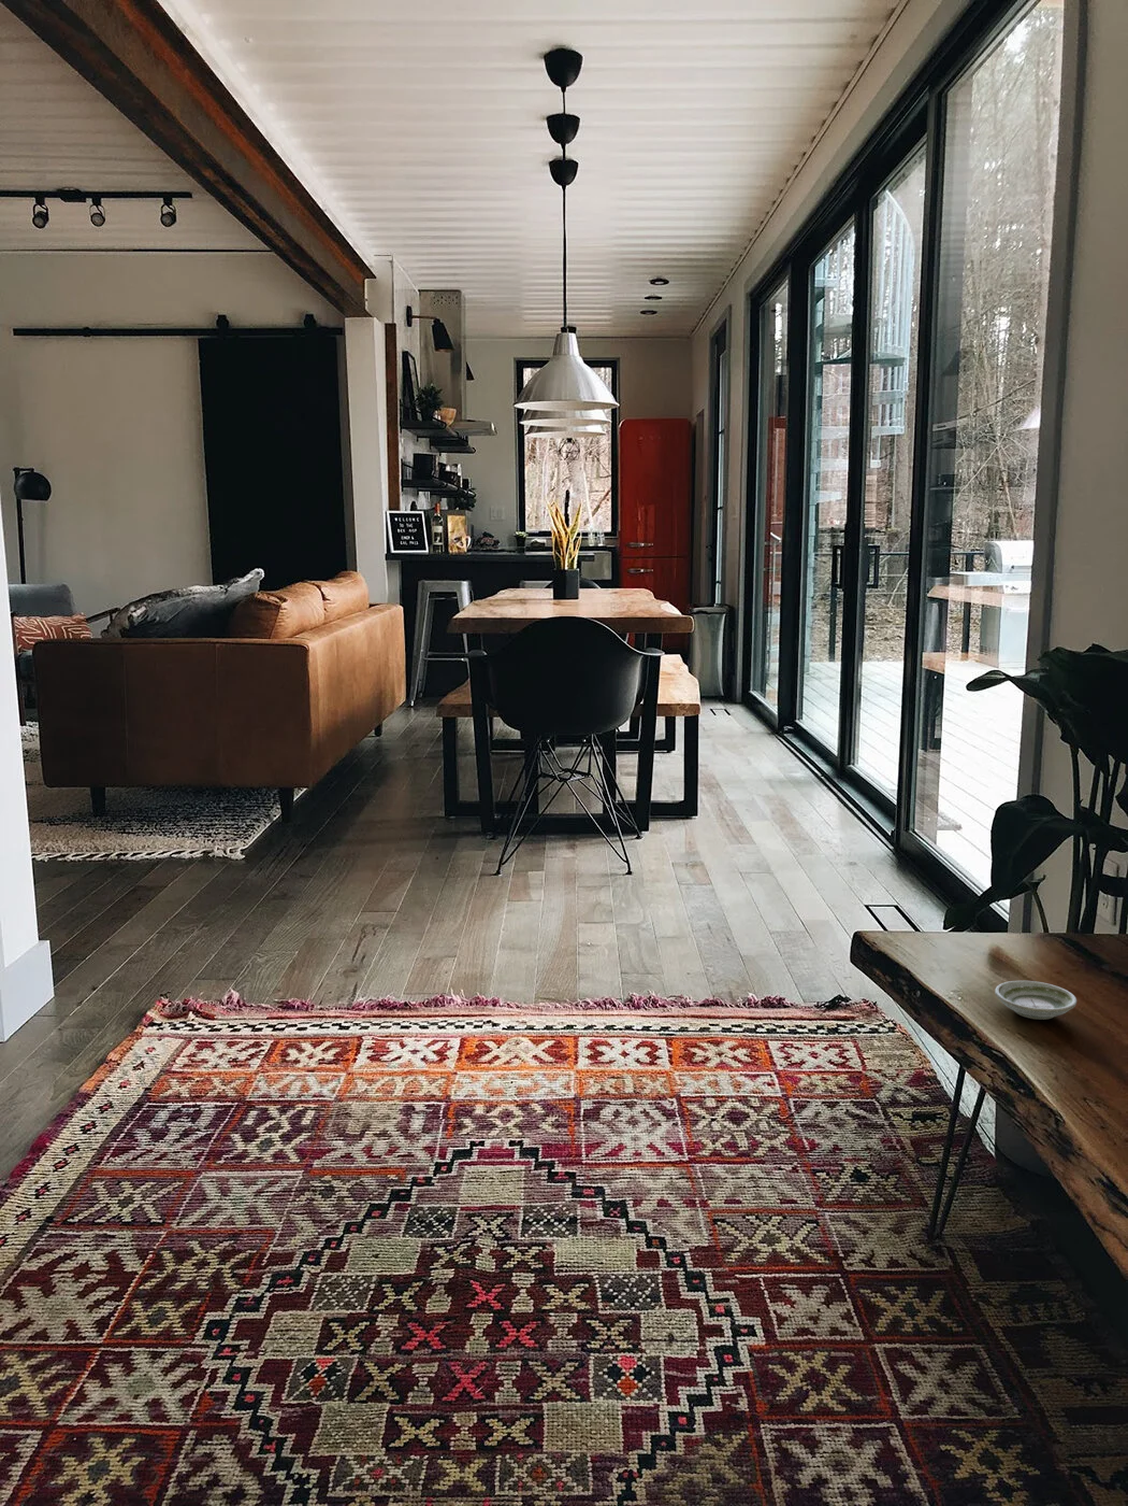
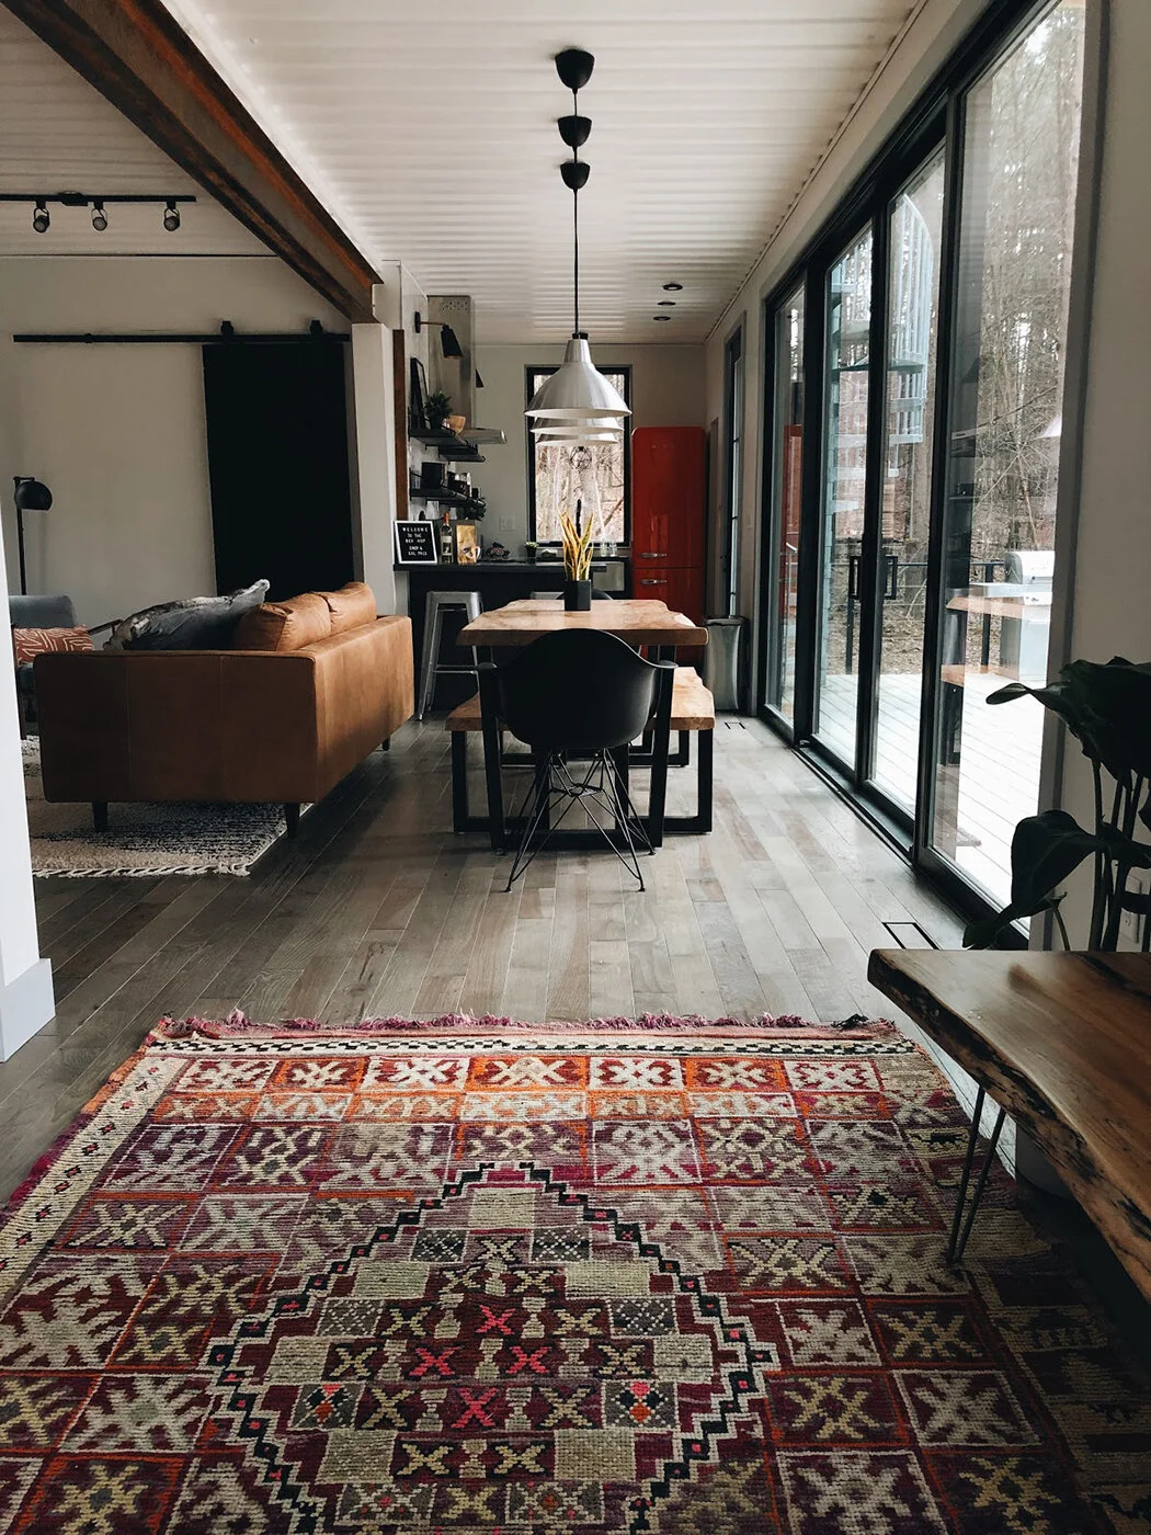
- saucer [994,979,1077,1021]
